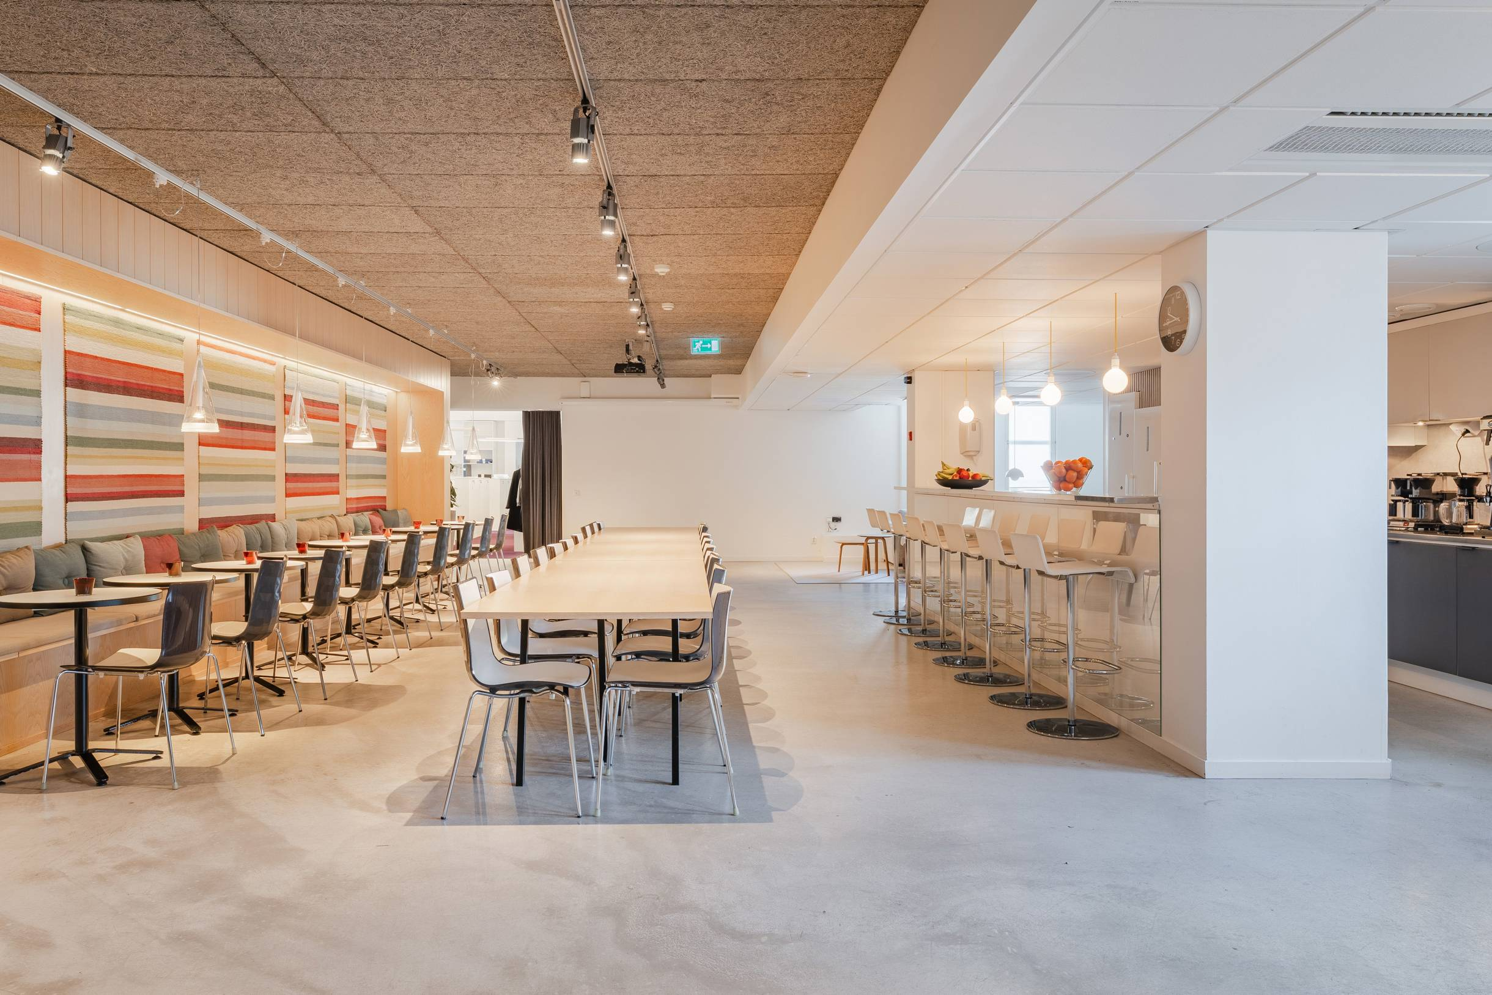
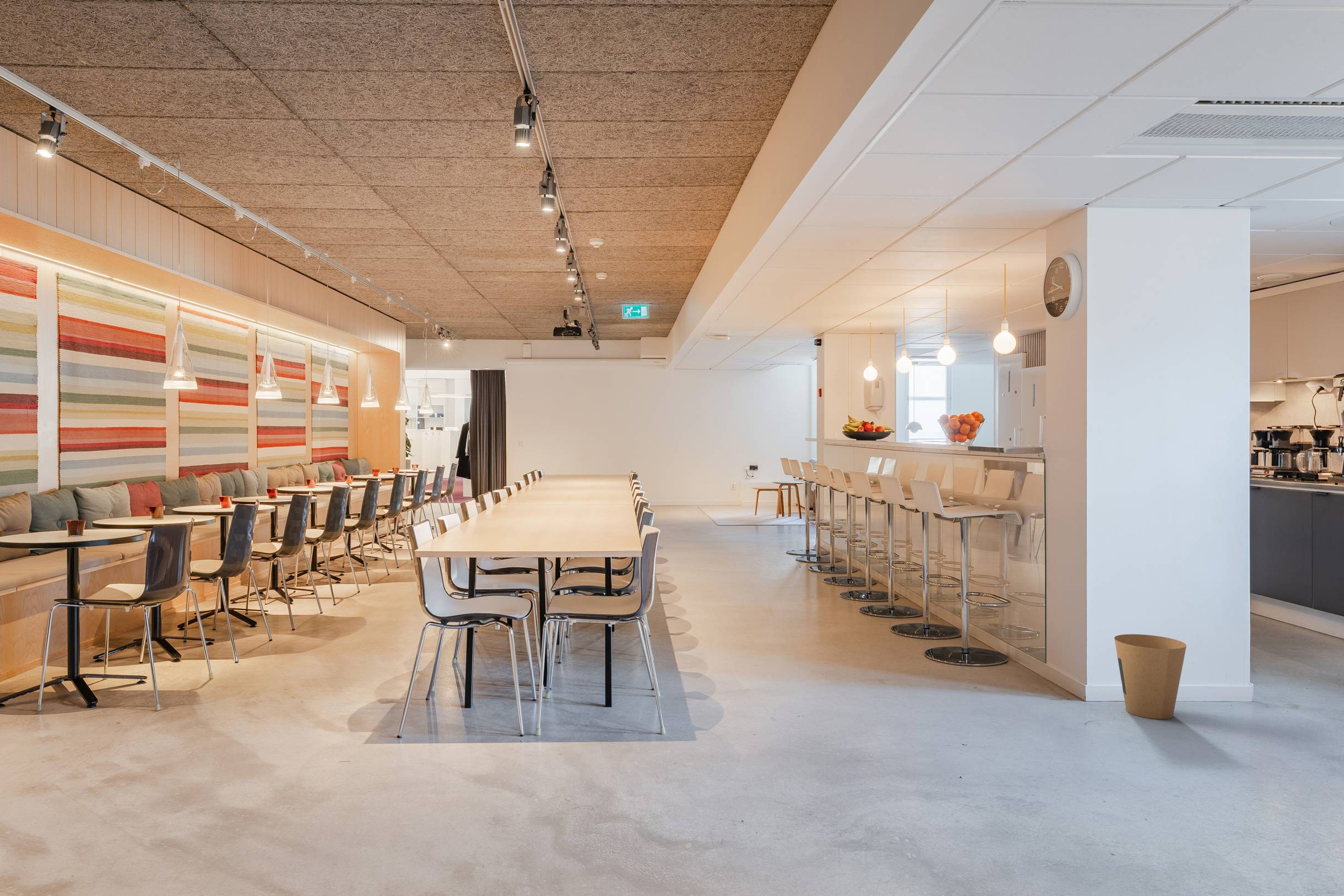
+ trash can [1114,634,1187,720]
